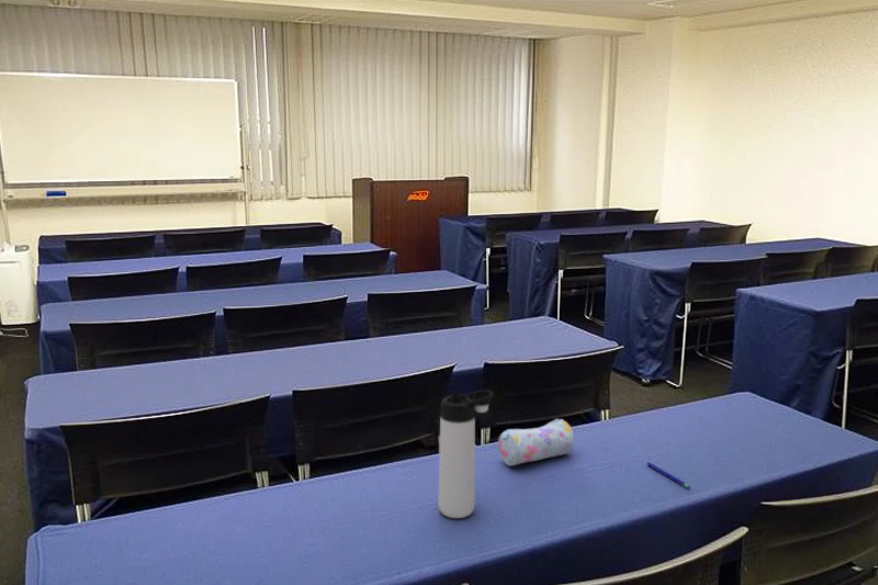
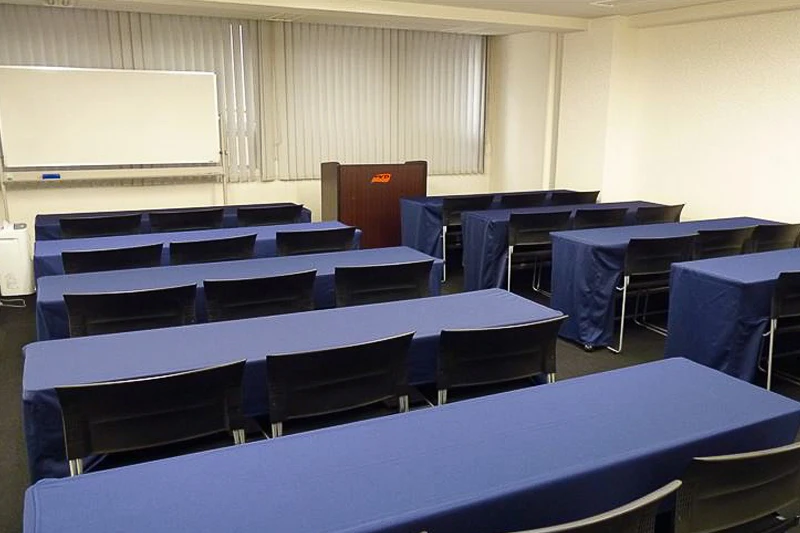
- thermos bottle [437,389,494,519]
- pen [645,461,691,490]
- pencil case [497,418,575,468]
